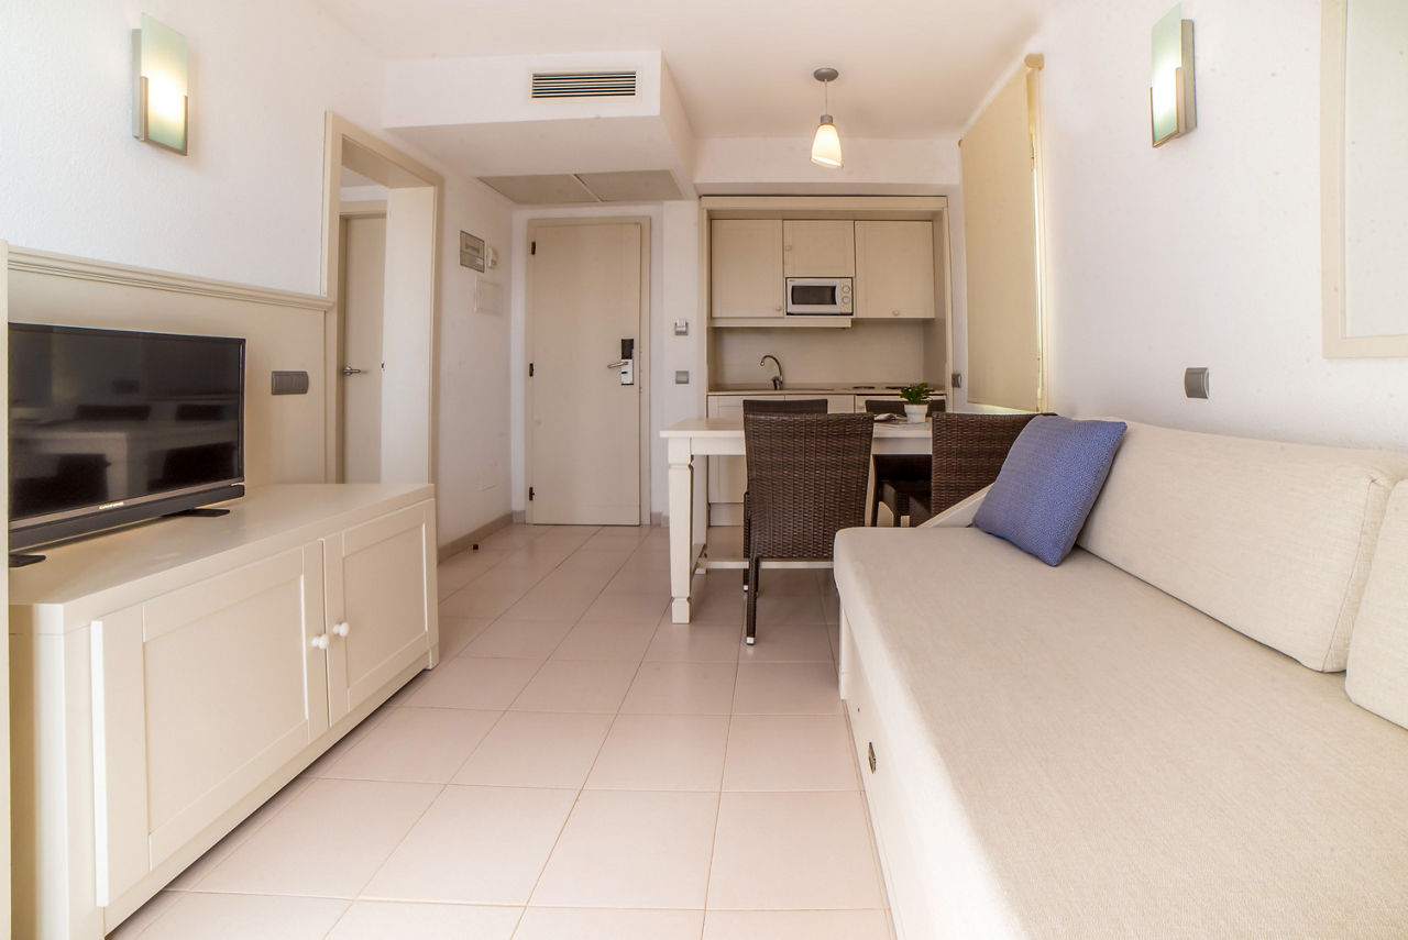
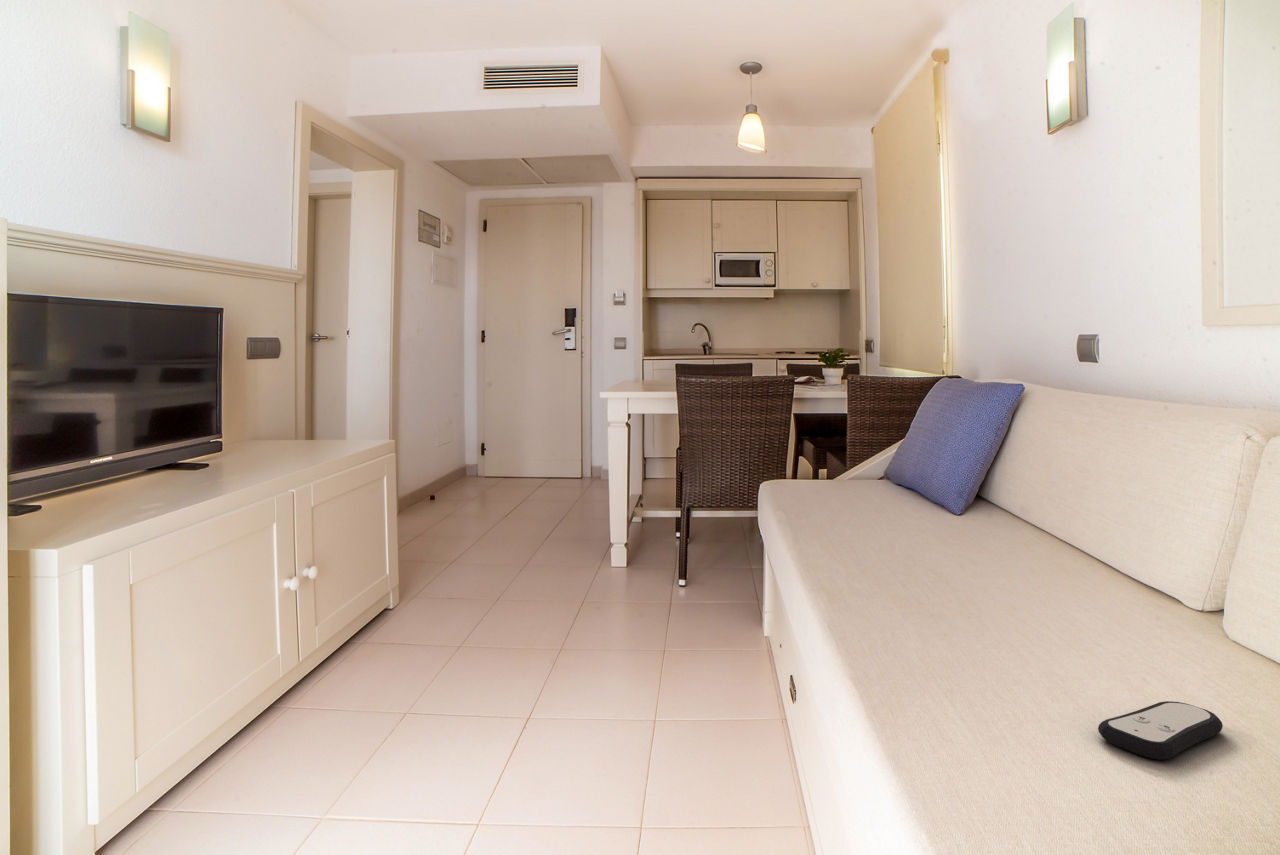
+ remote control [1097,700,1224,761]
